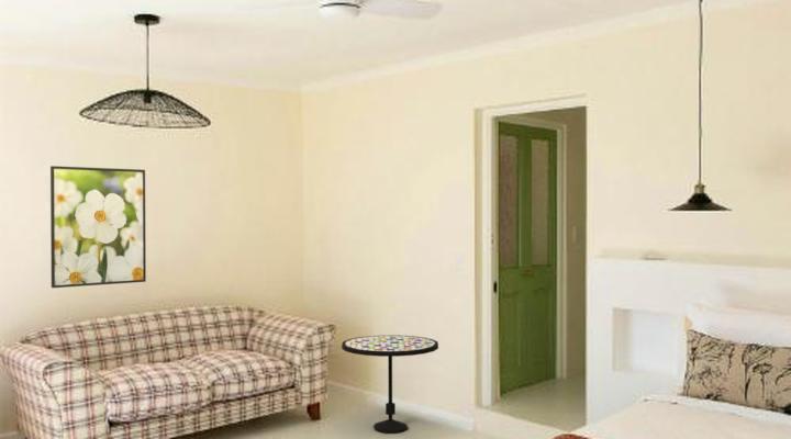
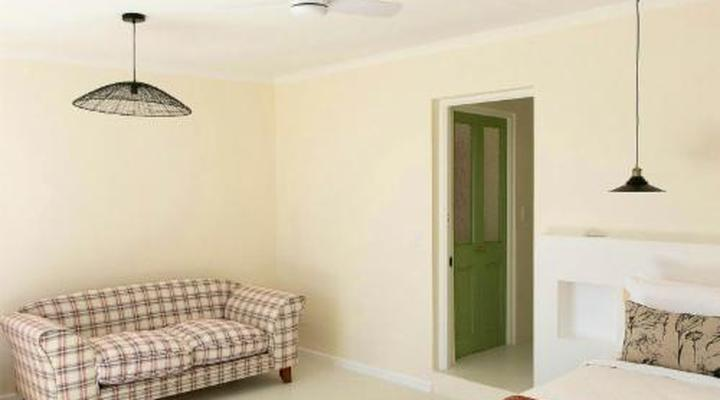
- side table [341,334,439,435]
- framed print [49,165,147,289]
